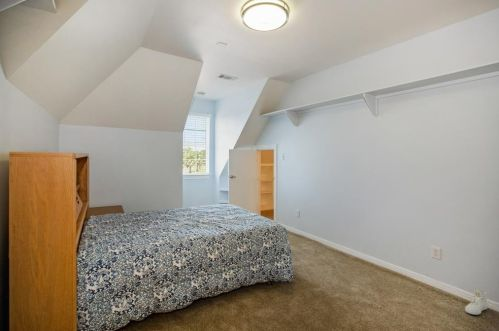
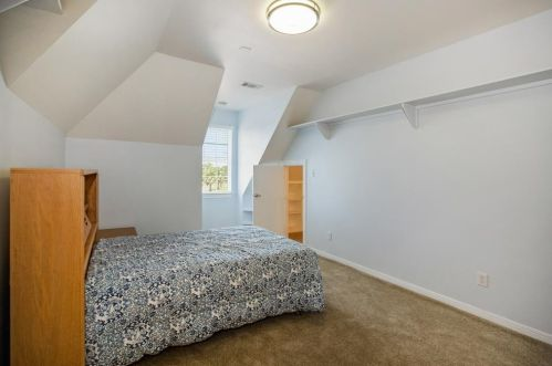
- sneaker [464,289,488,316]
